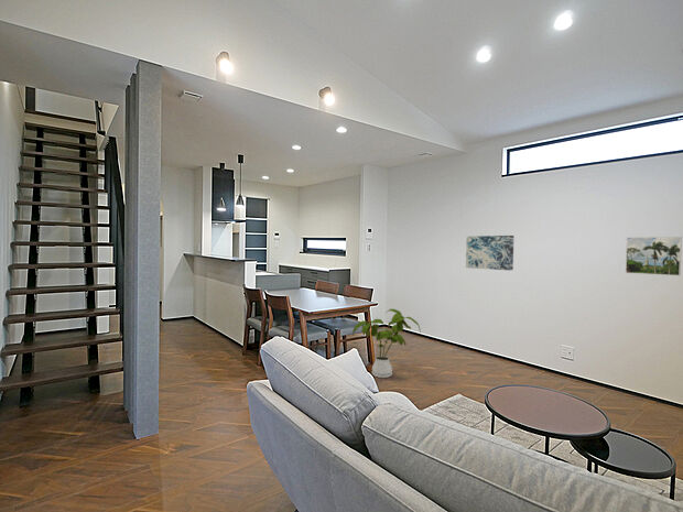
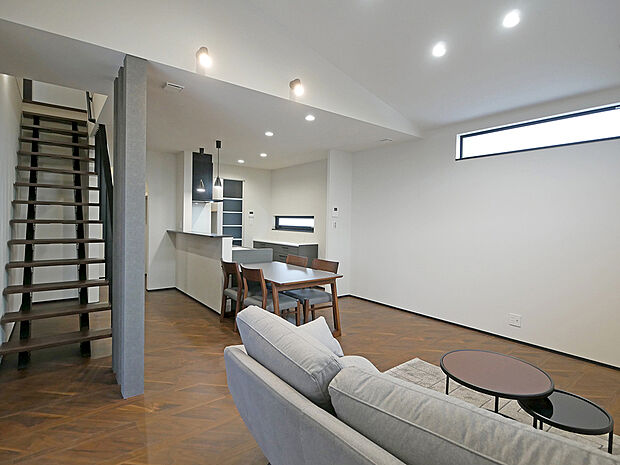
- wall art [465,235,514,272]
- house plant [351,308,422,379]
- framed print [625,236,683,276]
